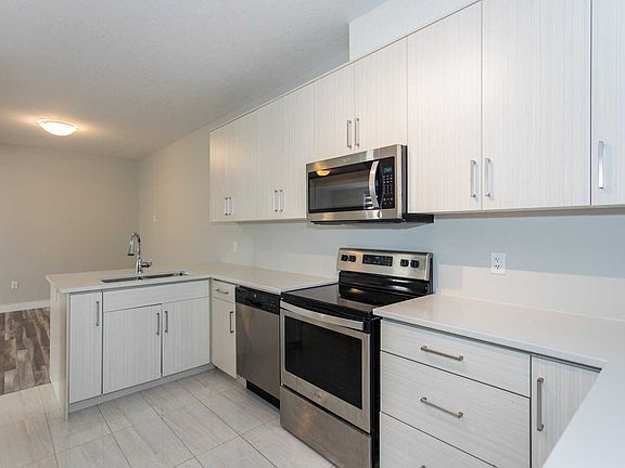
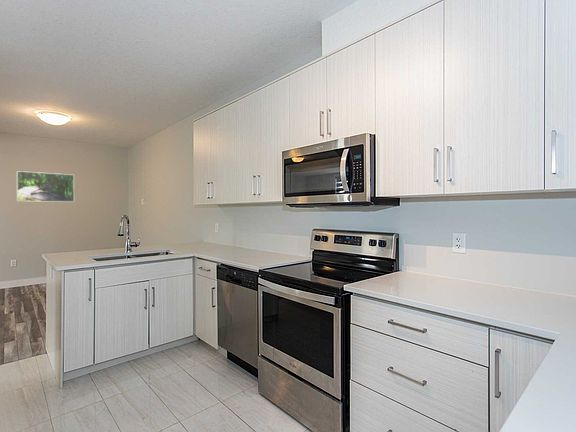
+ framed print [16,170,75,203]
